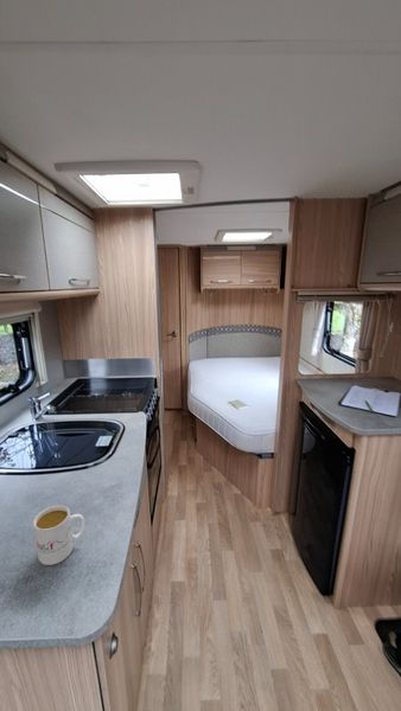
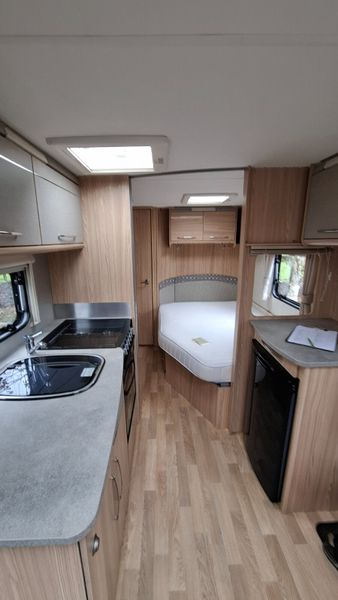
- mug [32,505,85,566]
